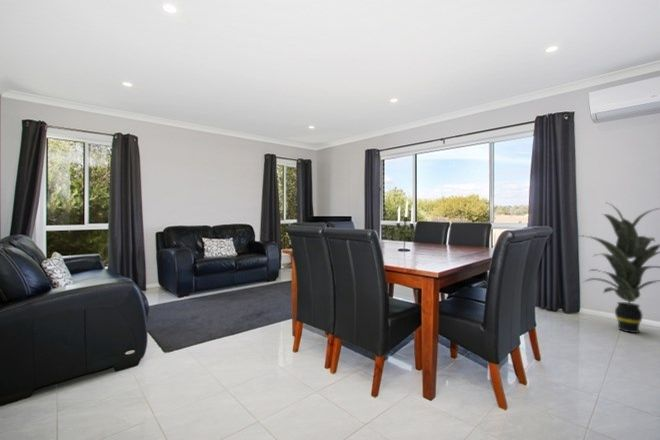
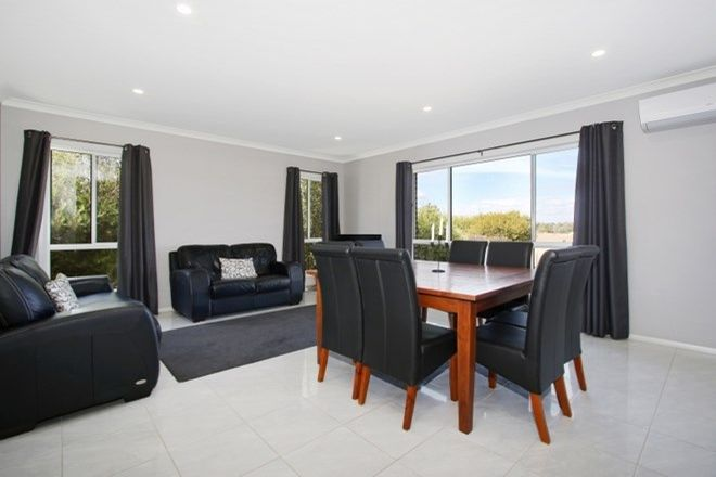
- indoor plant [571,202,660,334]
